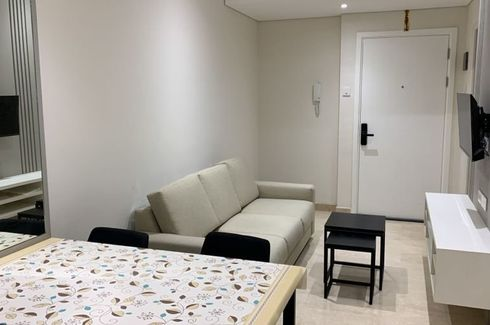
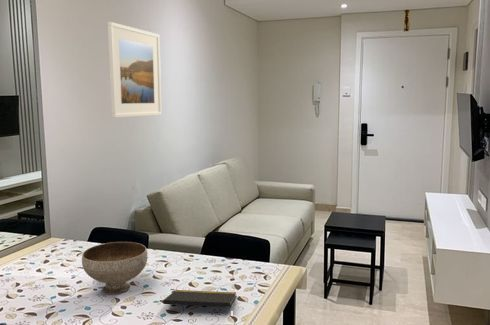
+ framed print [107,21,163,119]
+ notepad [162,289,237,310]
+ bowl [81,241,148,295]
